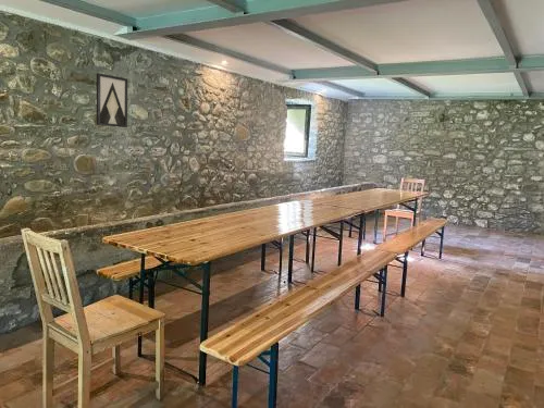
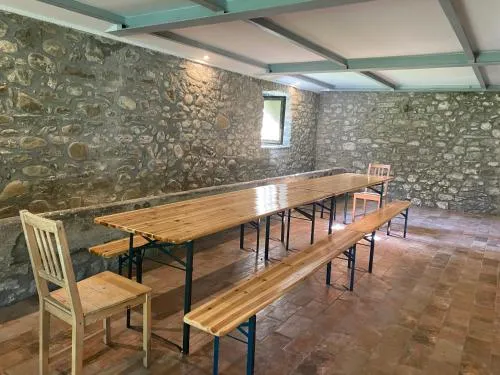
- wall art [96,72,128,128]
